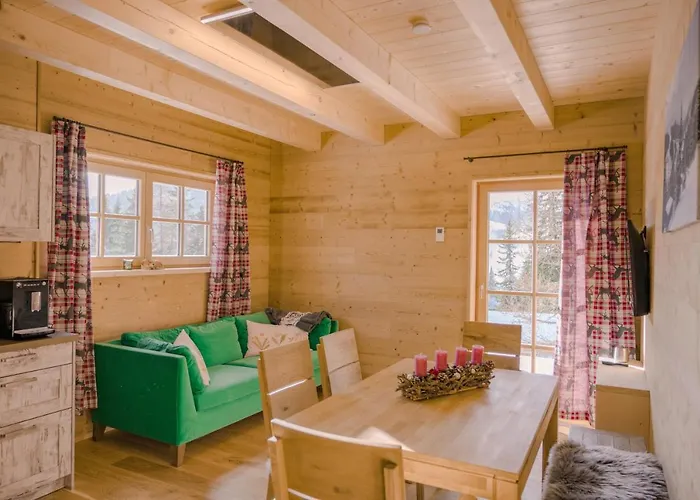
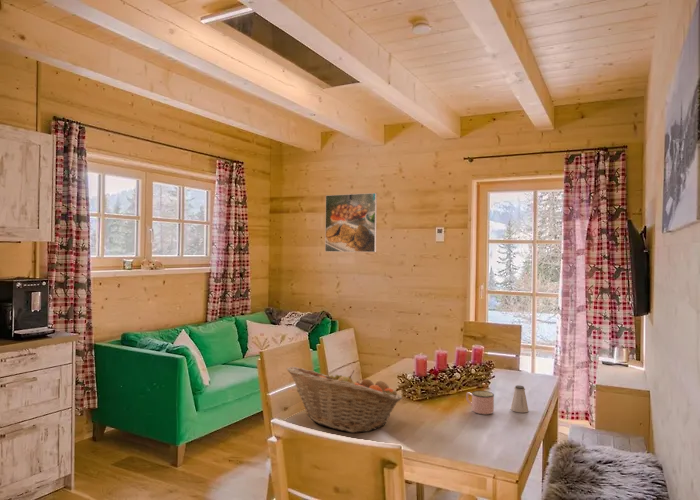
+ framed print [324,192,378,253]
+ mug [465,390,495,415]
+ fruit basket [286,366,403,434]
+ saltshaker [510,384,529,414]
